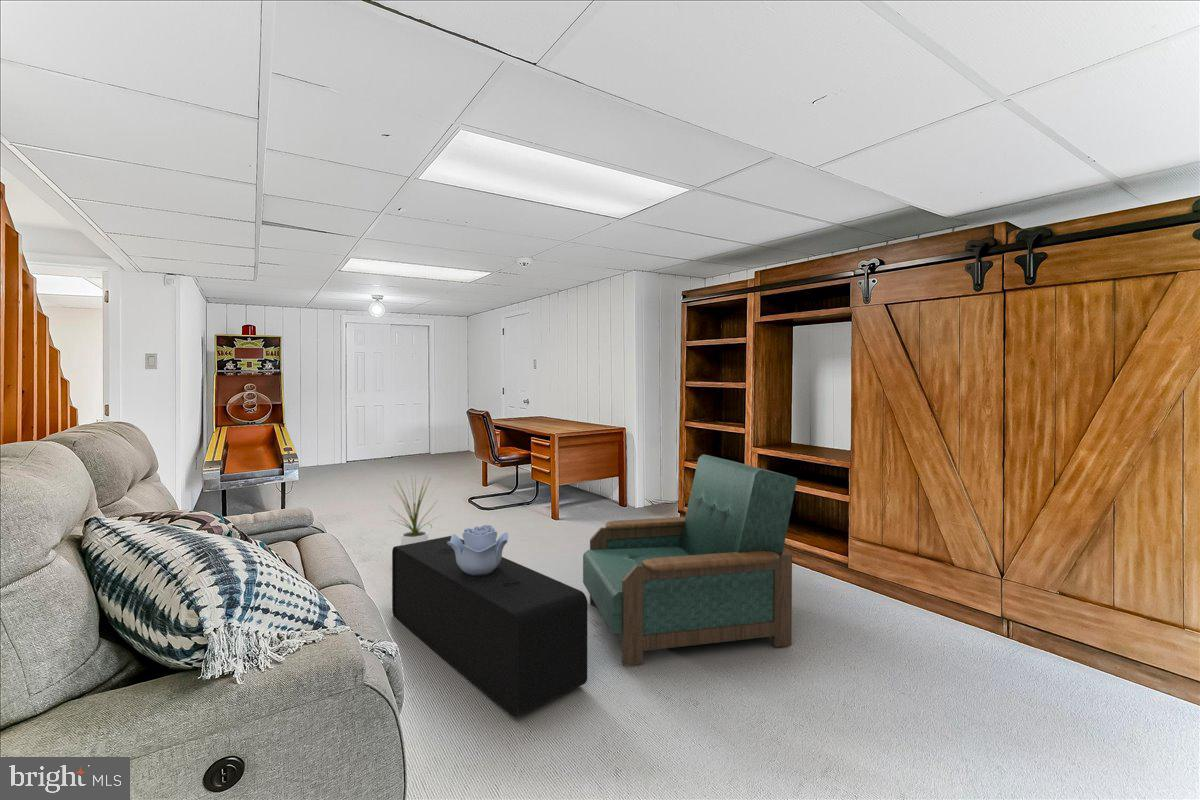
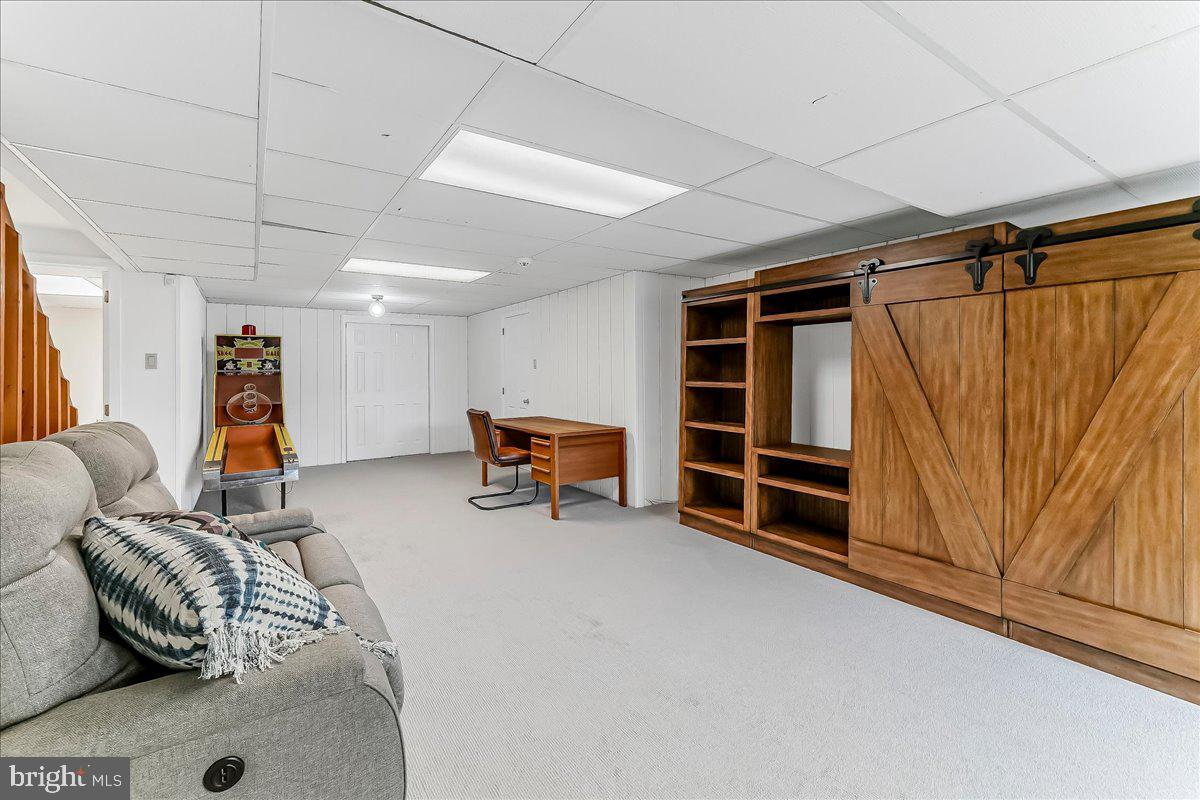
- house plant [386,470,443,545]
- decorative bowl [447,524,509,575]
- armchair [582,453,798,666]
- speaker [391,535,589,718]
